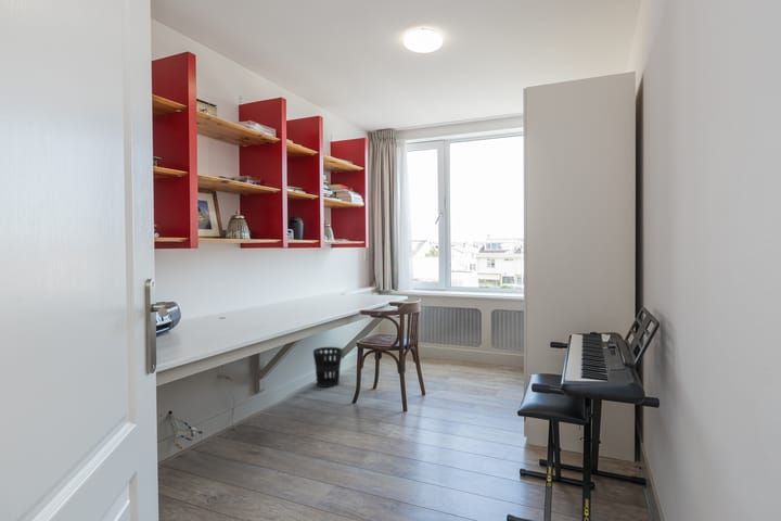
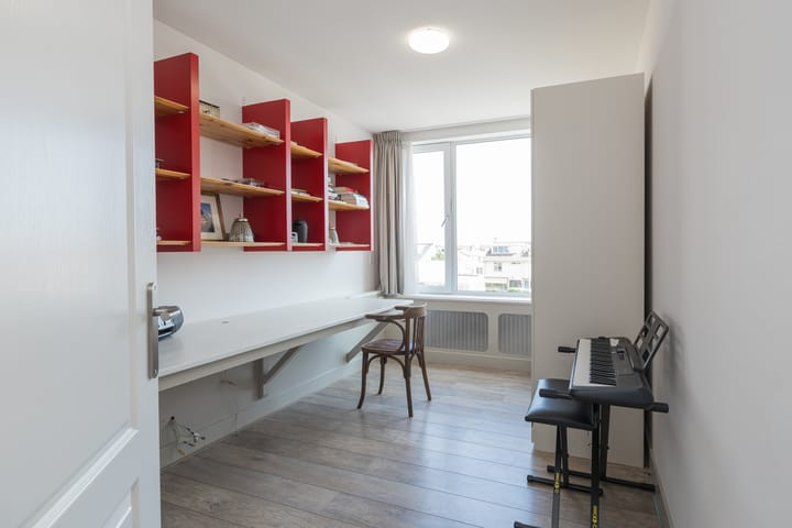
- wastebasket [312,346,343,389]
